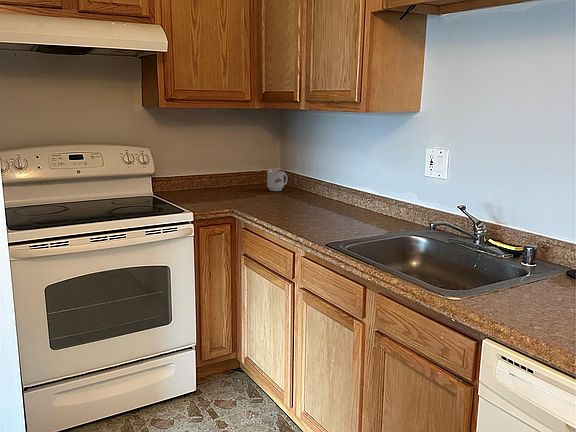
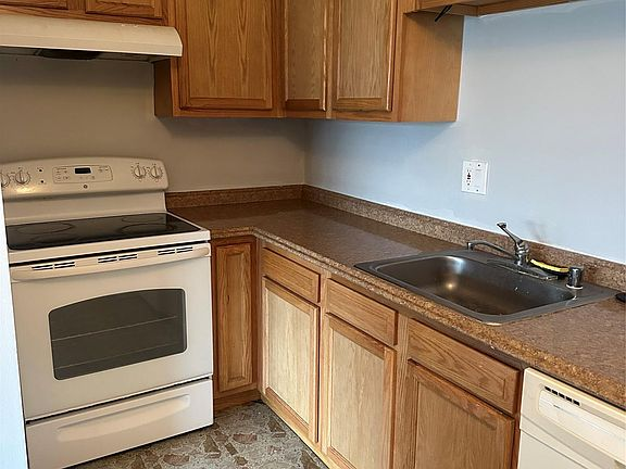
- mug [266,169,288,192]
